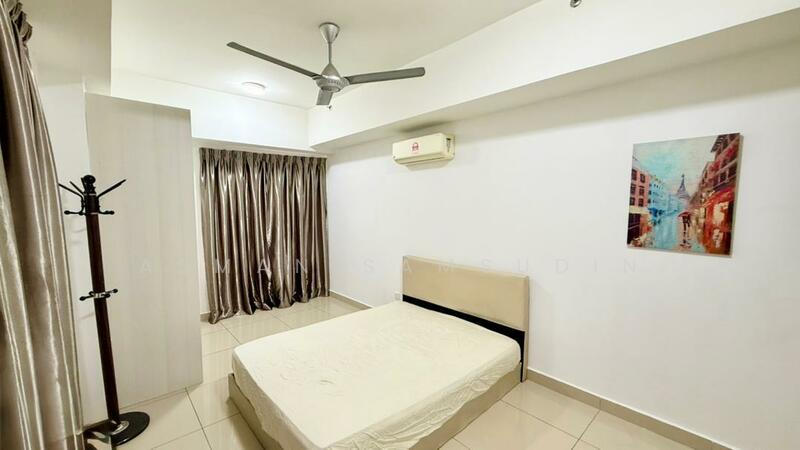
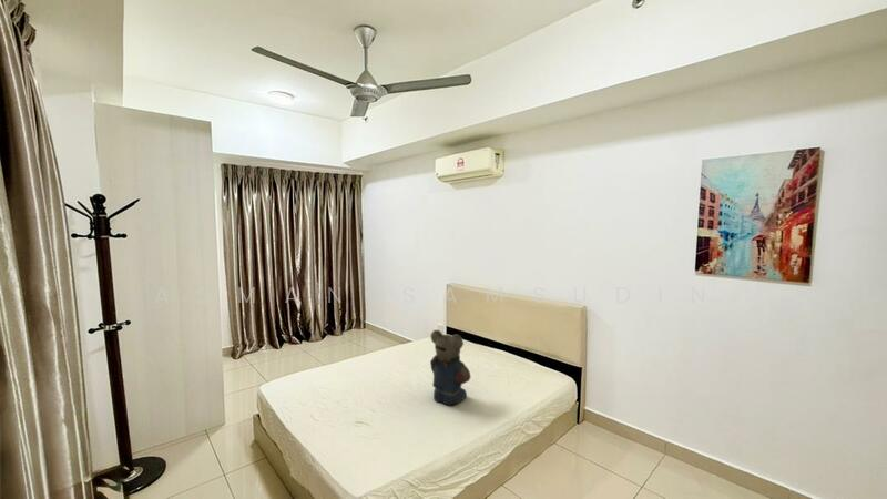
+ teddy bear [429,329,472,407]
